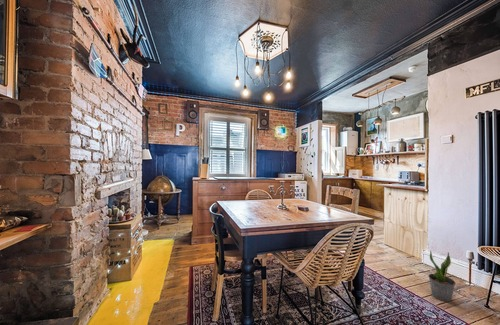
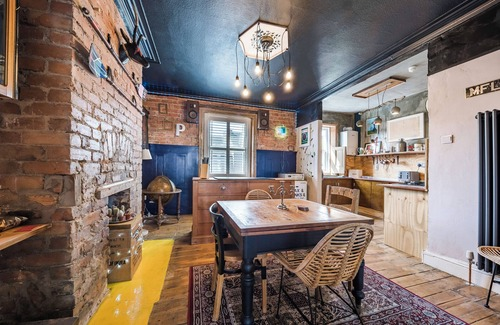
- potted plant [427,250,457,303]
